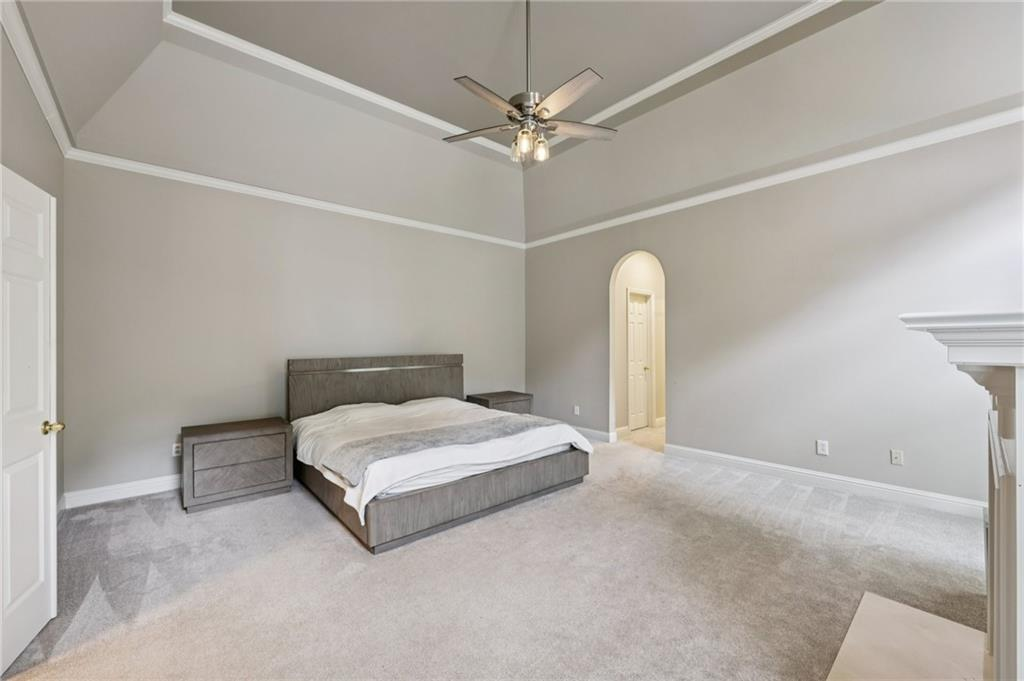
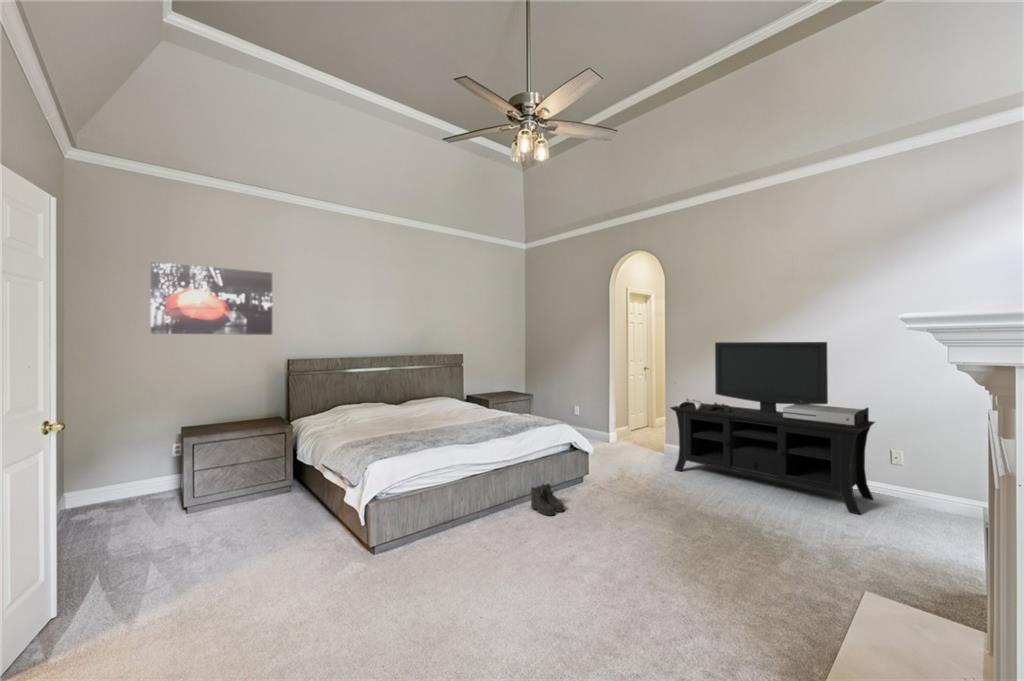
+ boots [529,483,566,517]
+ media console [668,341,876,515]
+ wall art [150,261,273,336]
